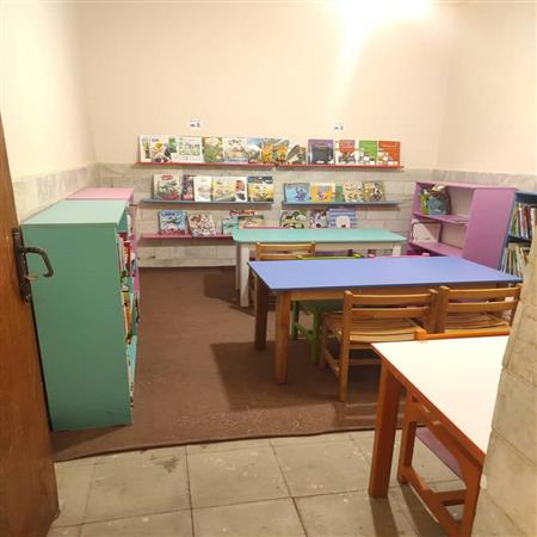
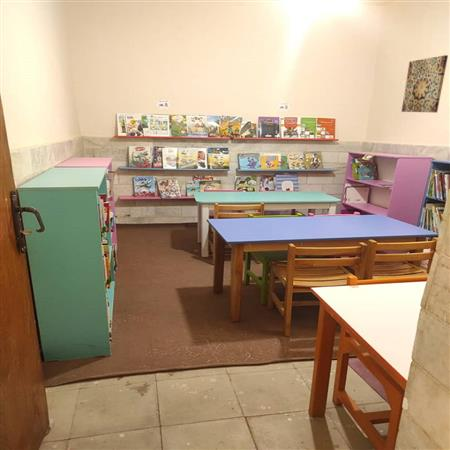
+ wall art [400,54,449,114]
